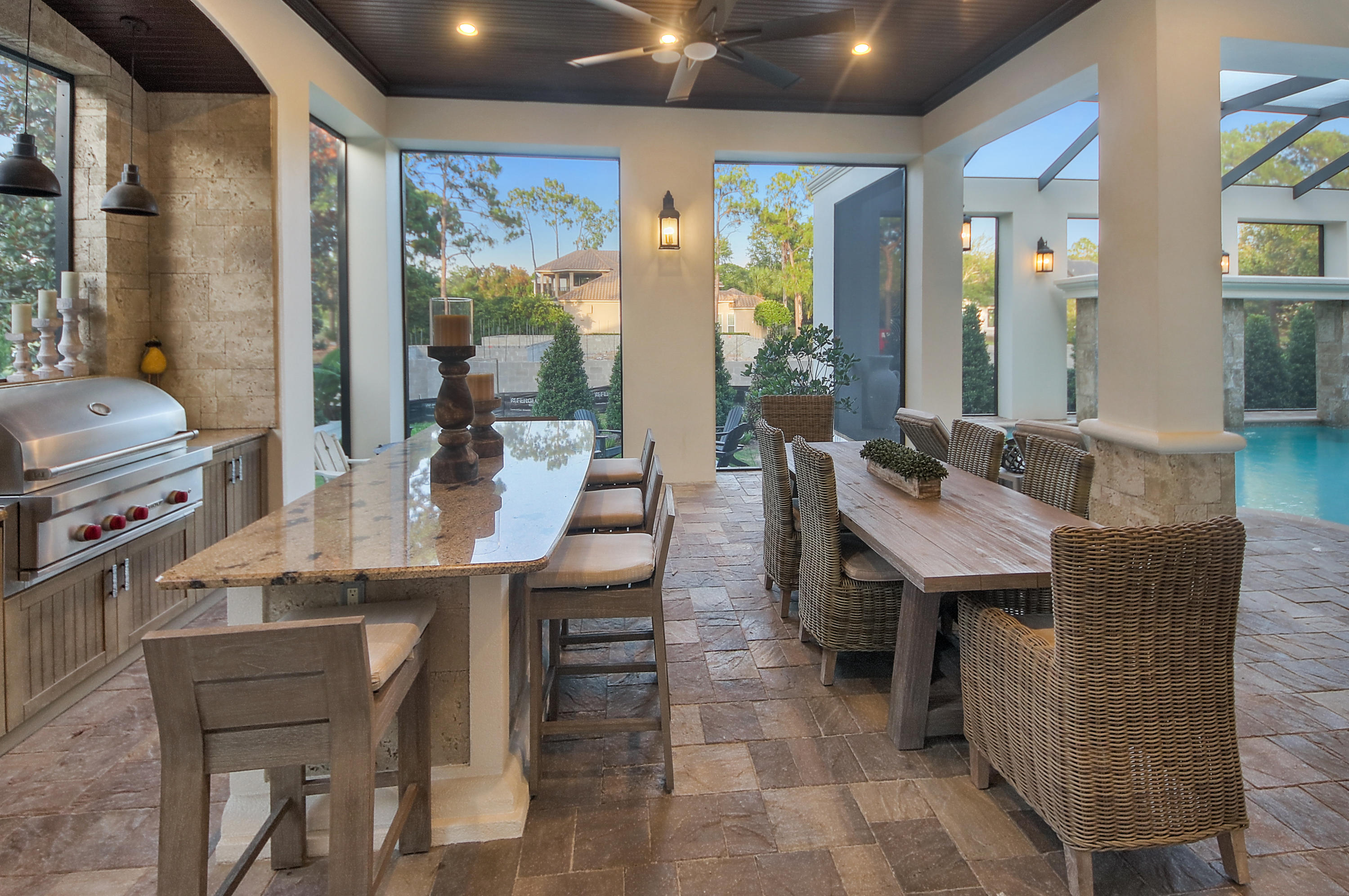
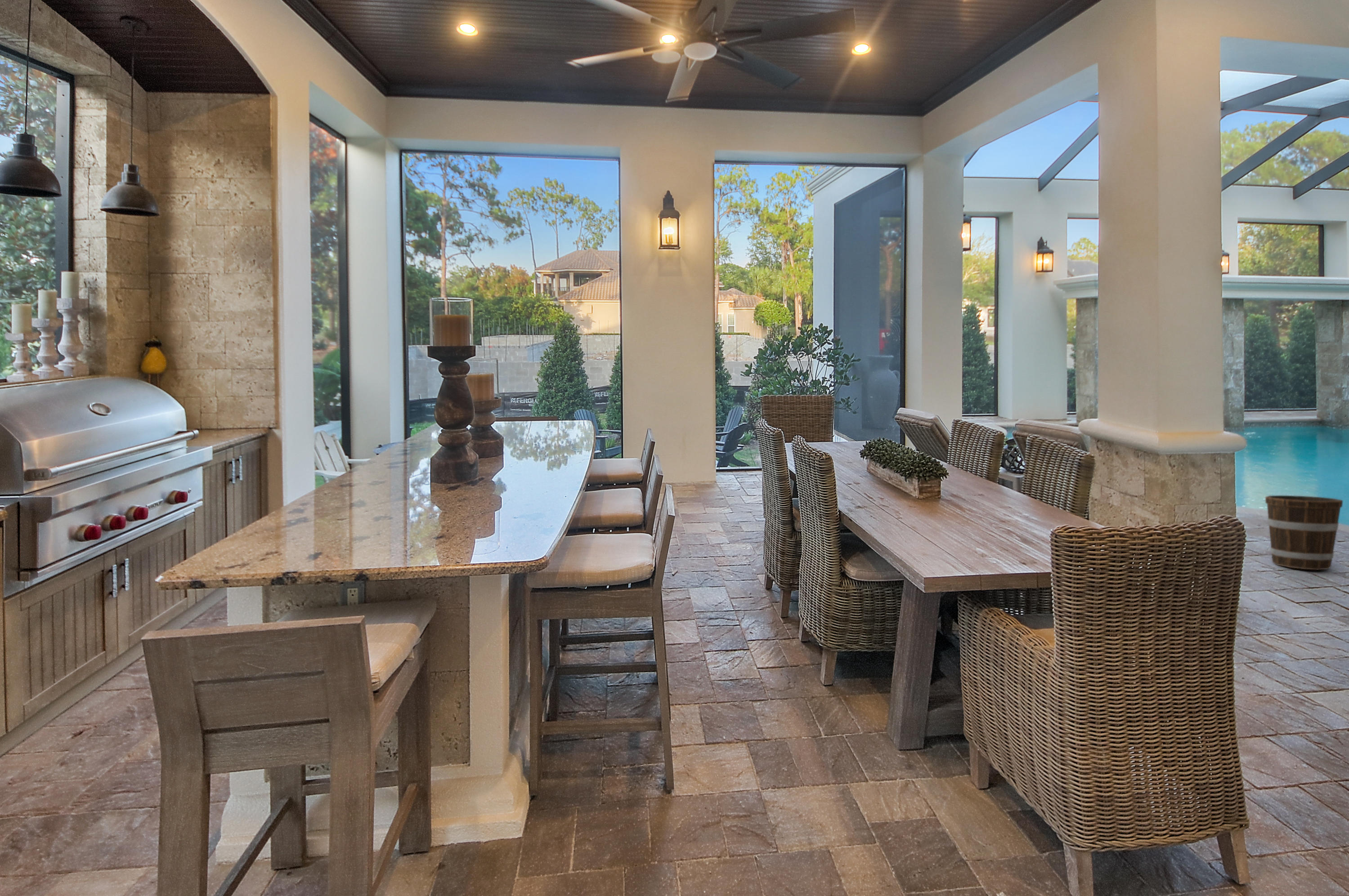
+ bucket [1265,495,1343,571]
